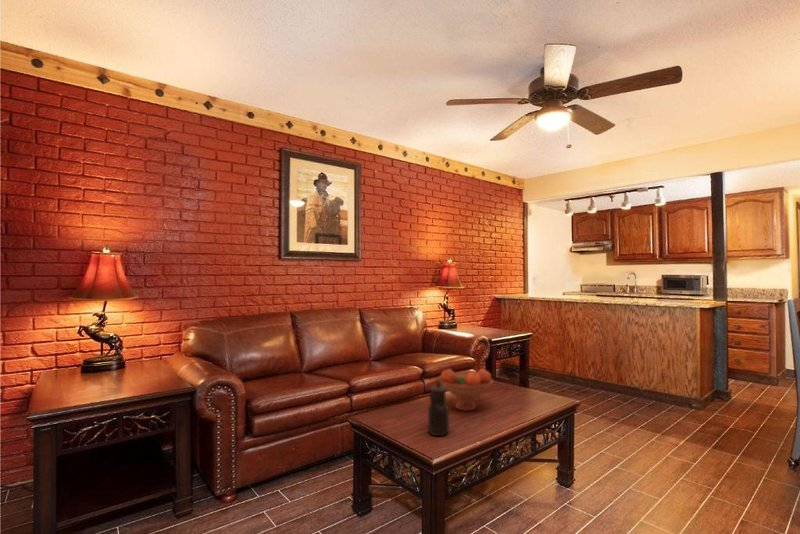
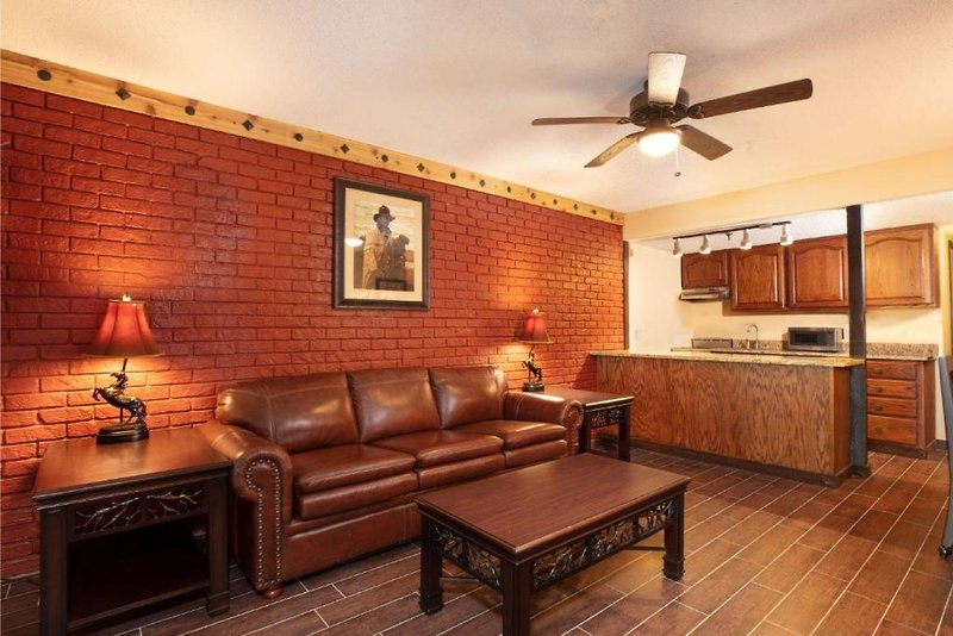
- teapot [427,378,450,437]
- fruit bowl [437,368,494,412]
